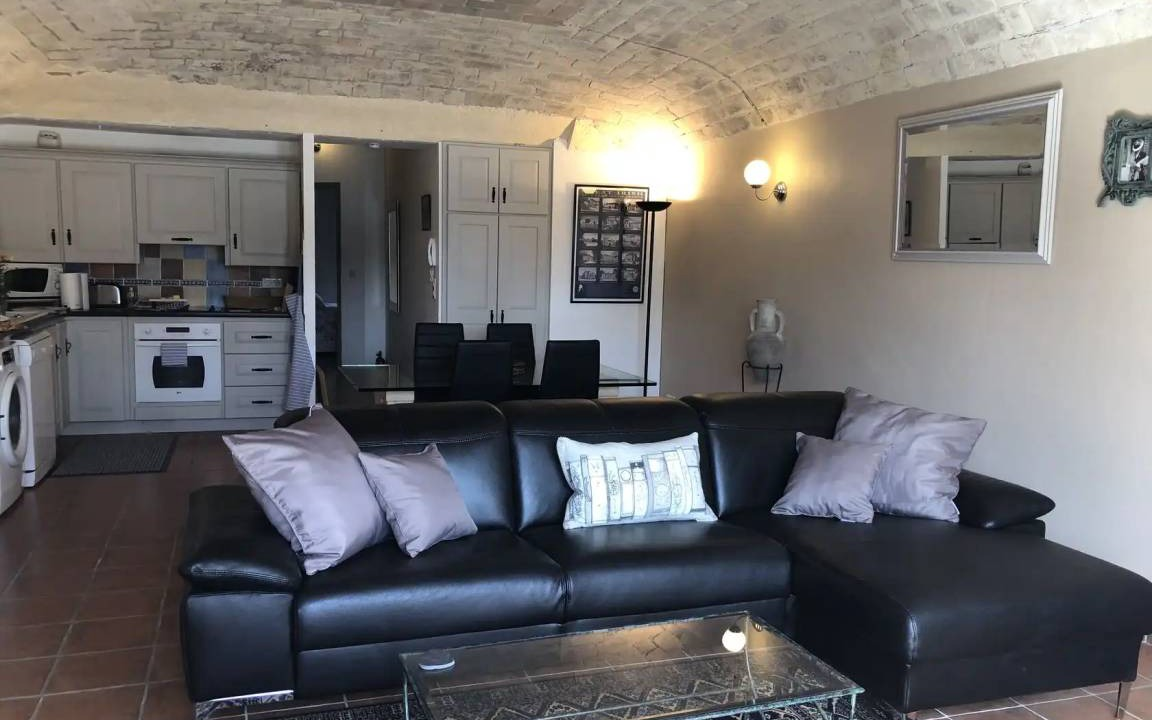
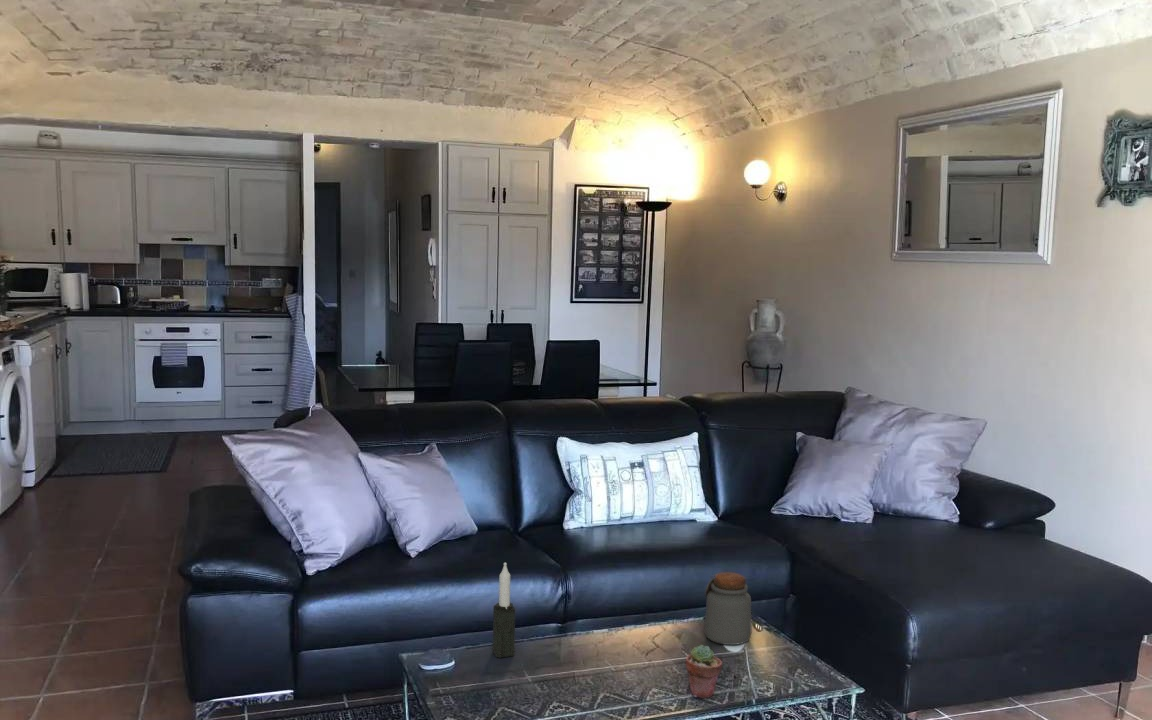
+ candle [492,562,516,659]
+ jar [703,571,752,646]
+ potted succulent [684,644,724,699]
